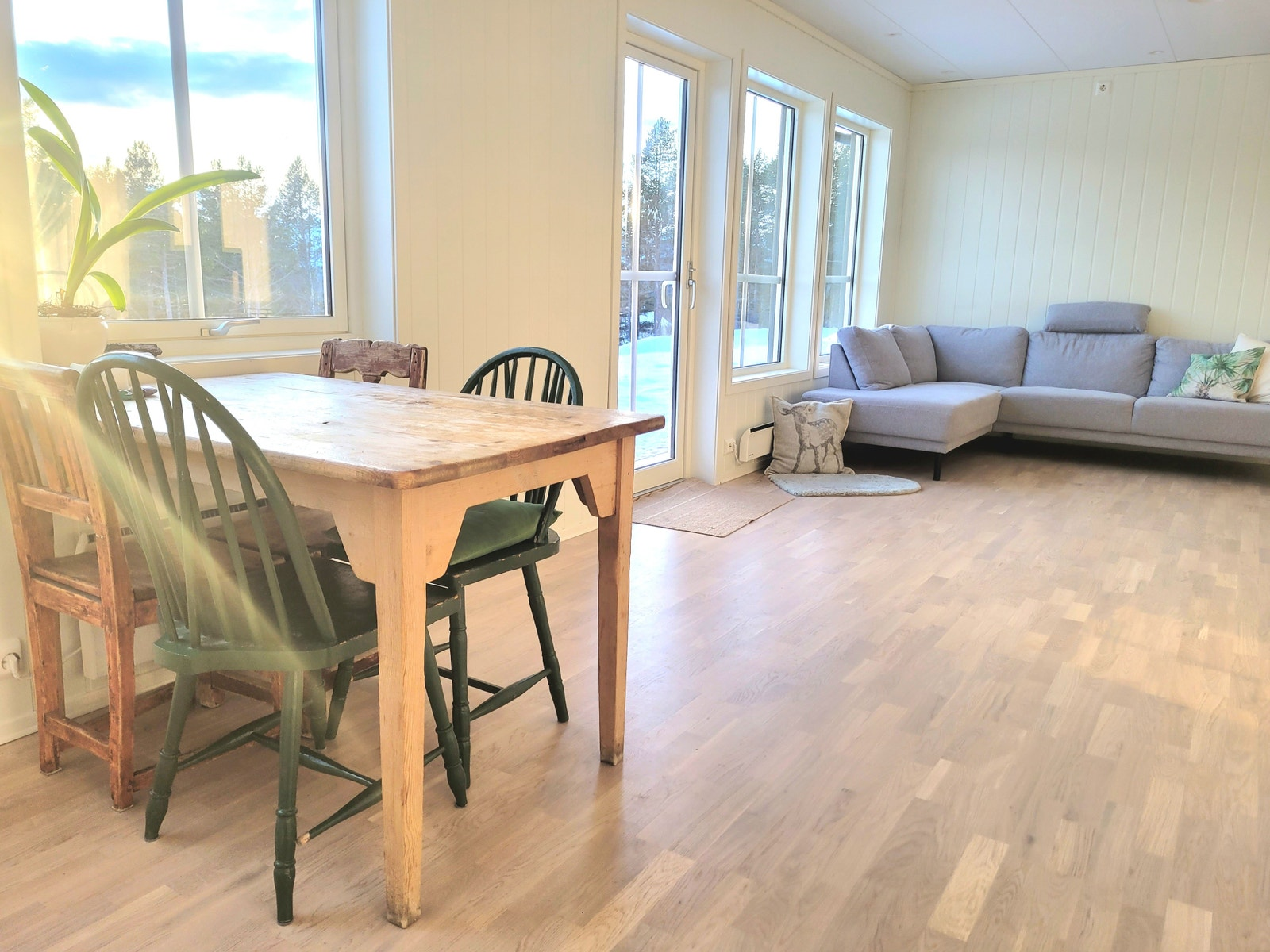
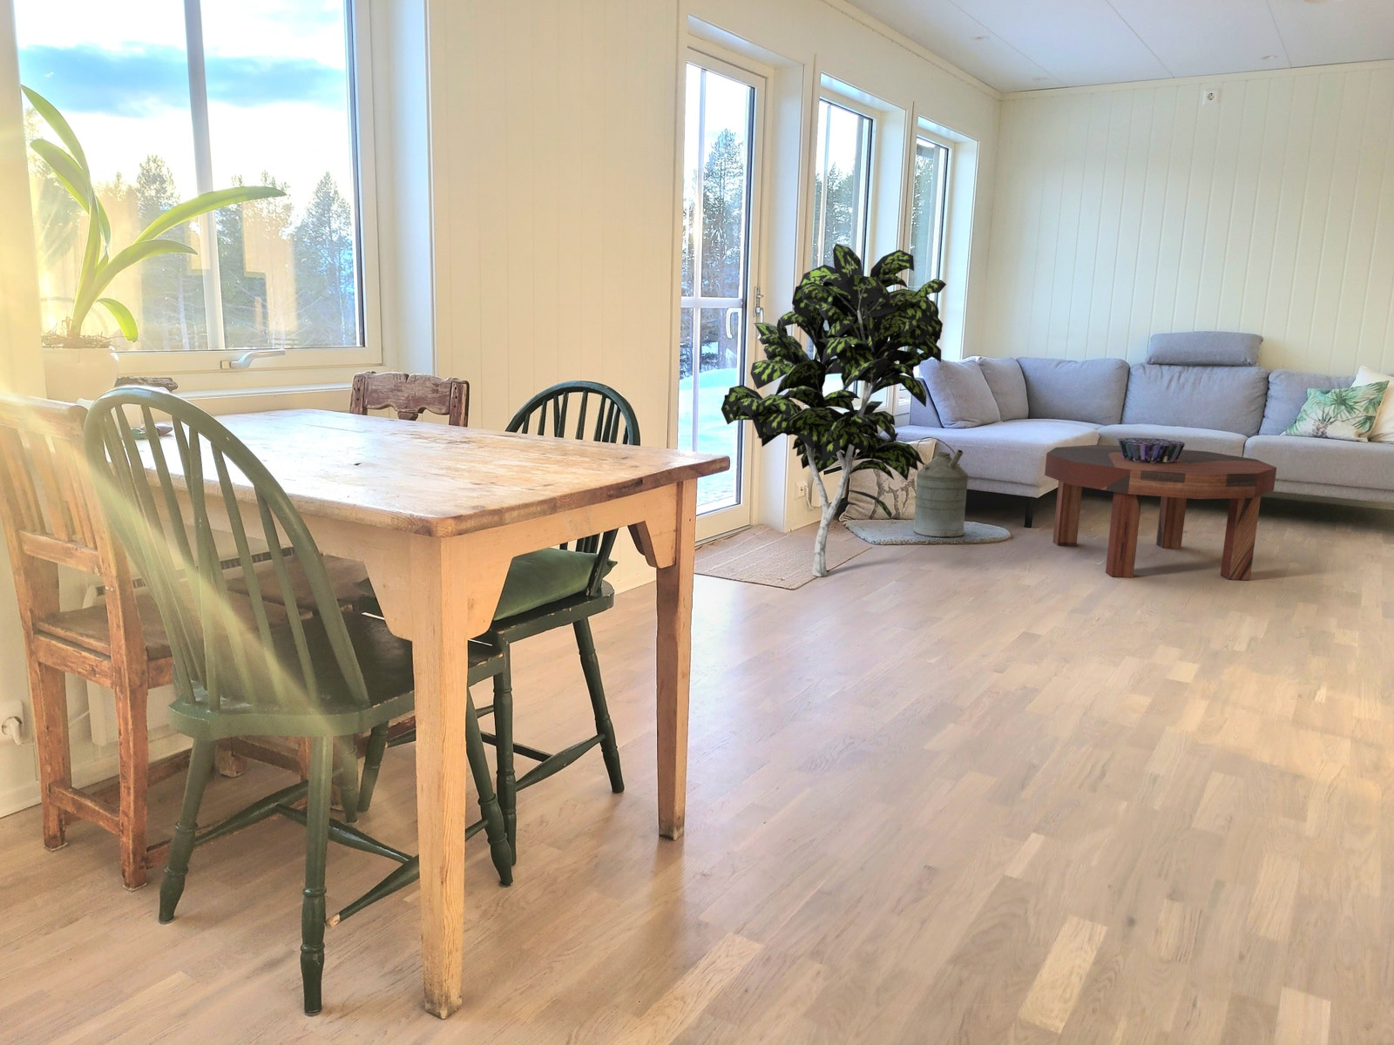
+ coffee table [1044,445,1278,581]
+ indoor plant [720,243,947,577]
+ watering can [913,436,969,538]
+ decorative bowl [1117,437,1187,463]
